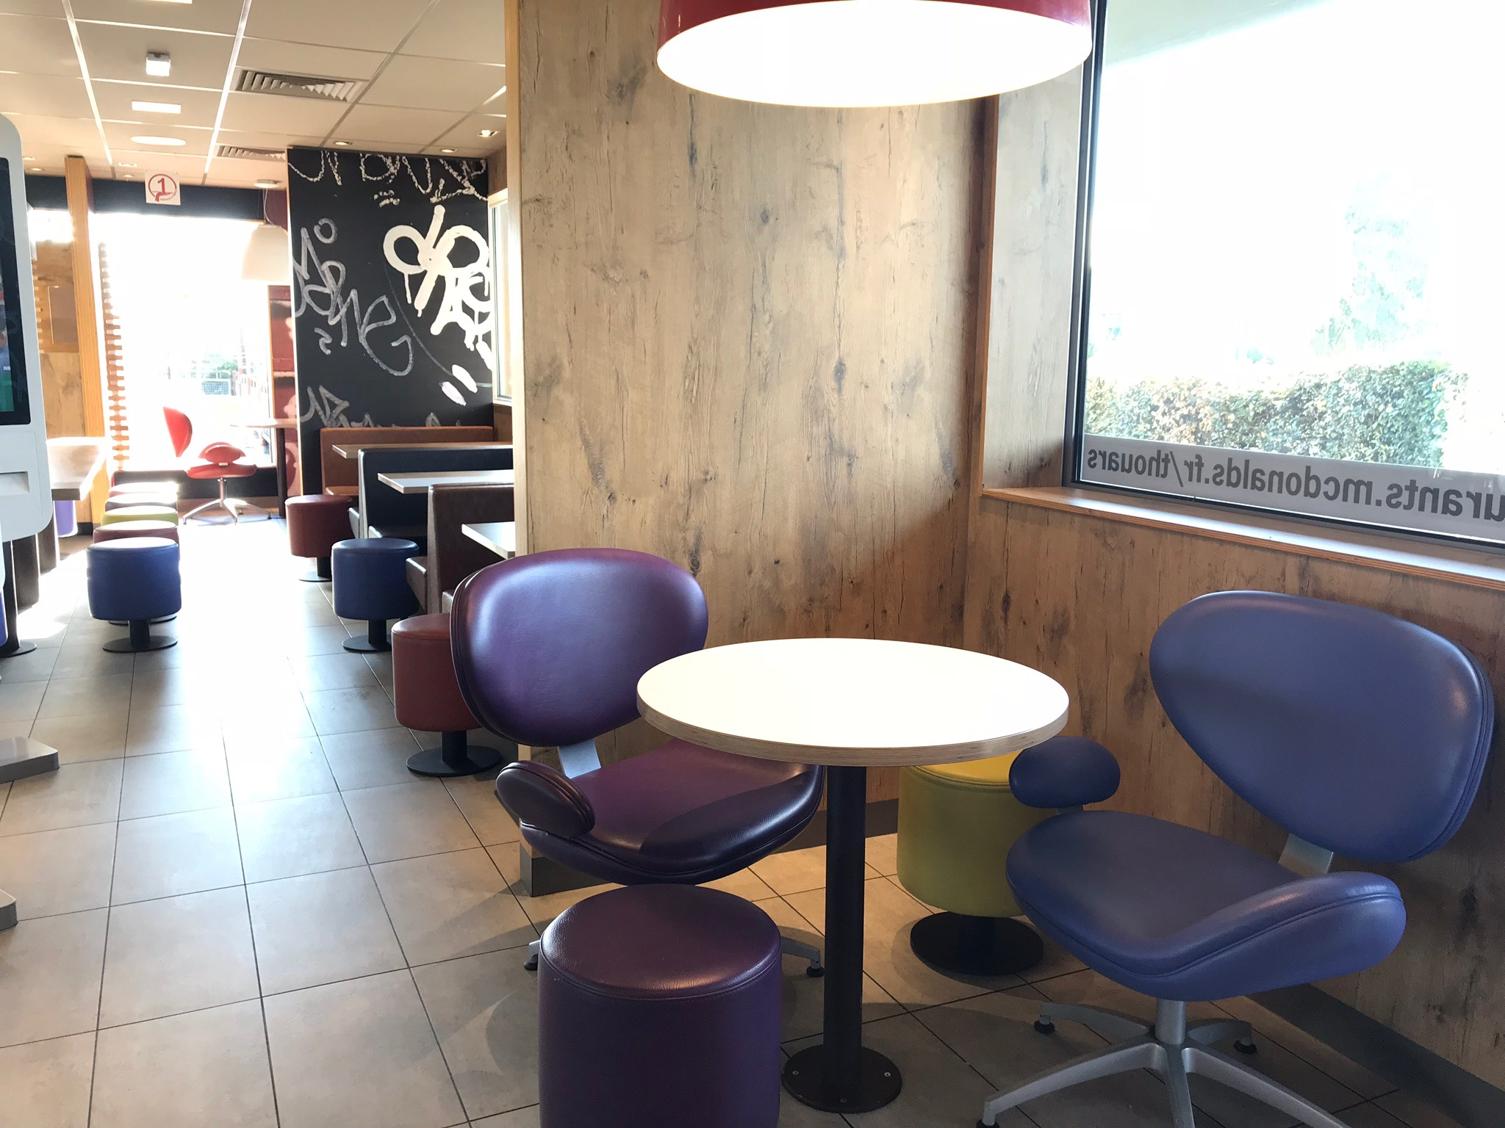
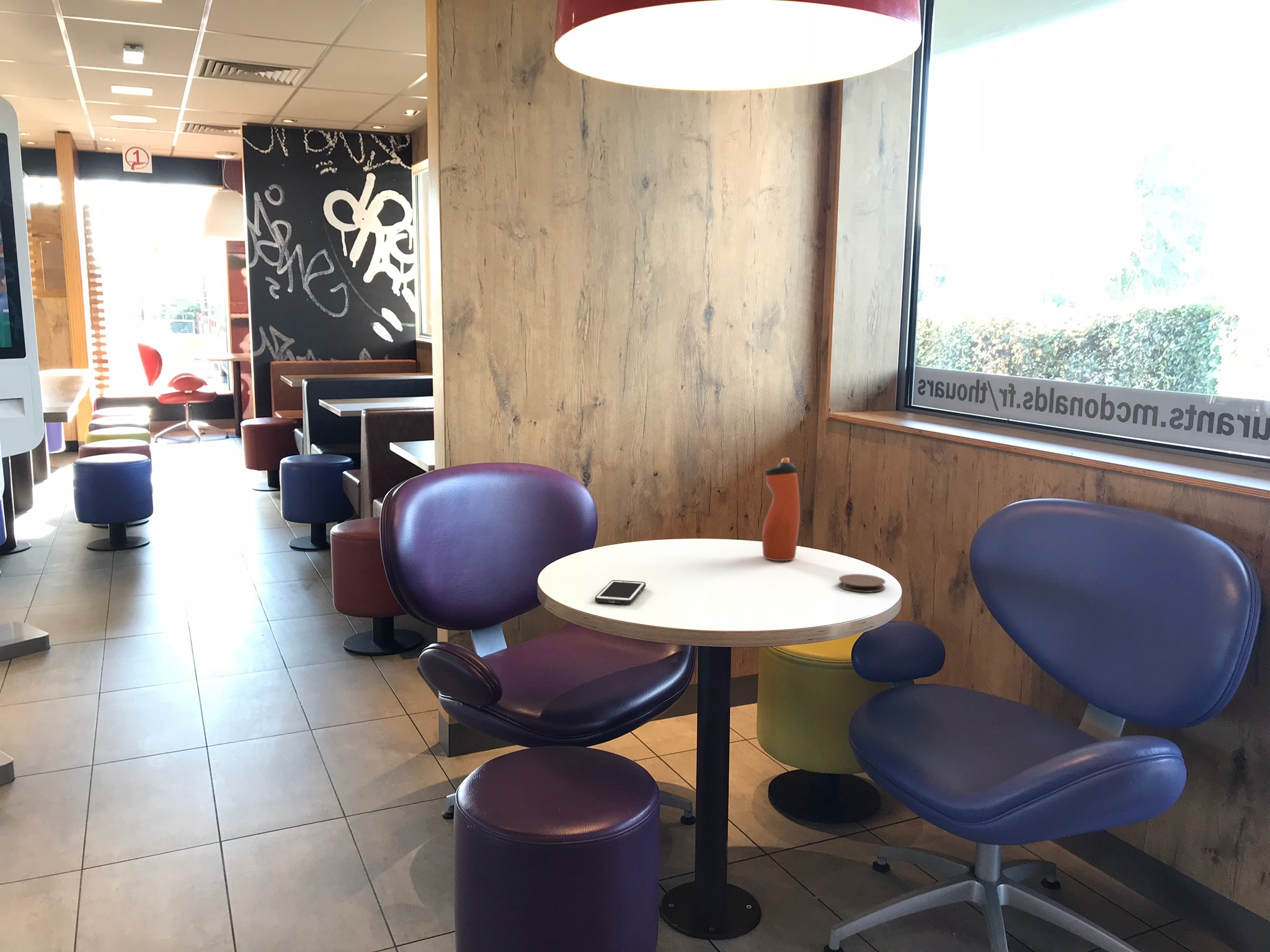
+ water bottle [762,457,801,562]
+ coaster [838,573,886,593]
+ cell phone [594,580,646,605]
